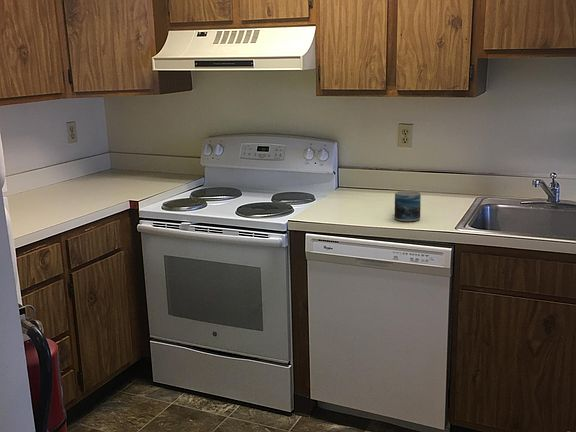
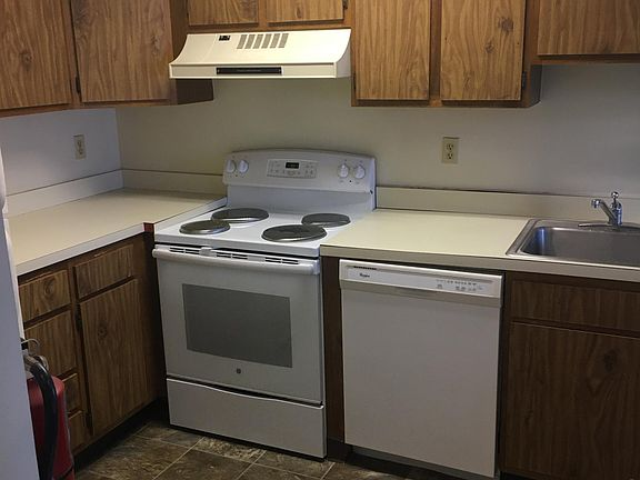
- mug [394,190,422,222]
